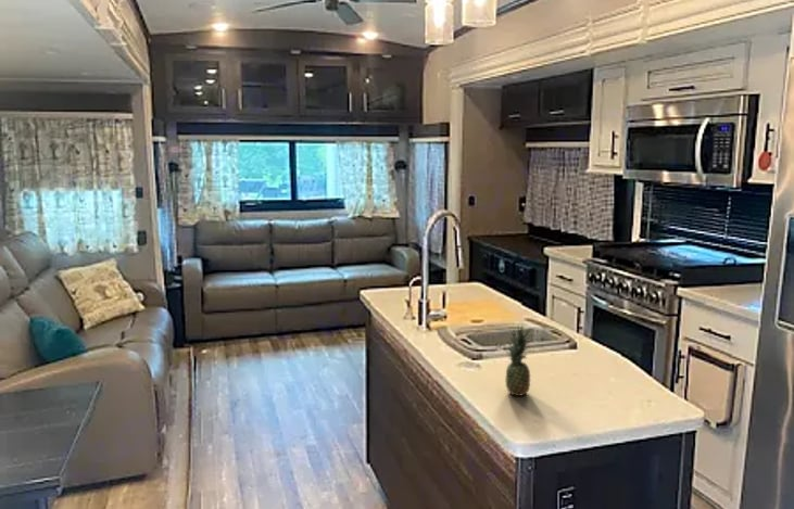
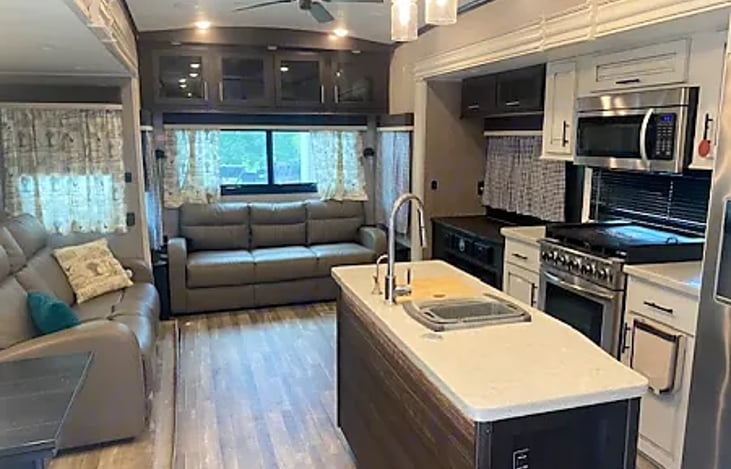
- fruit [504,325,534,397]
